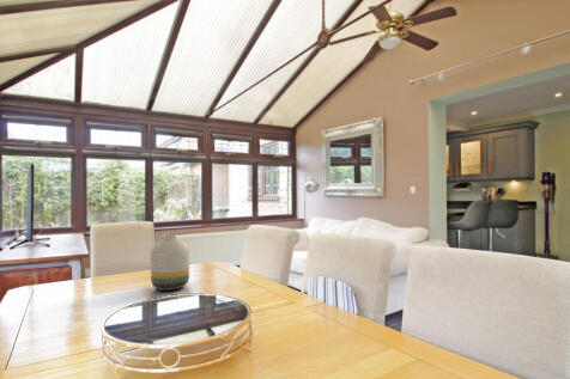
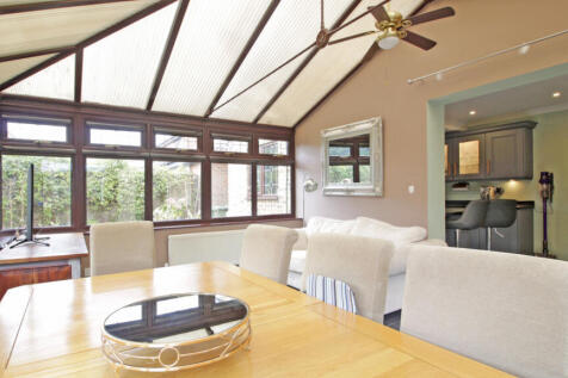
- vase [150,233,190,292]
